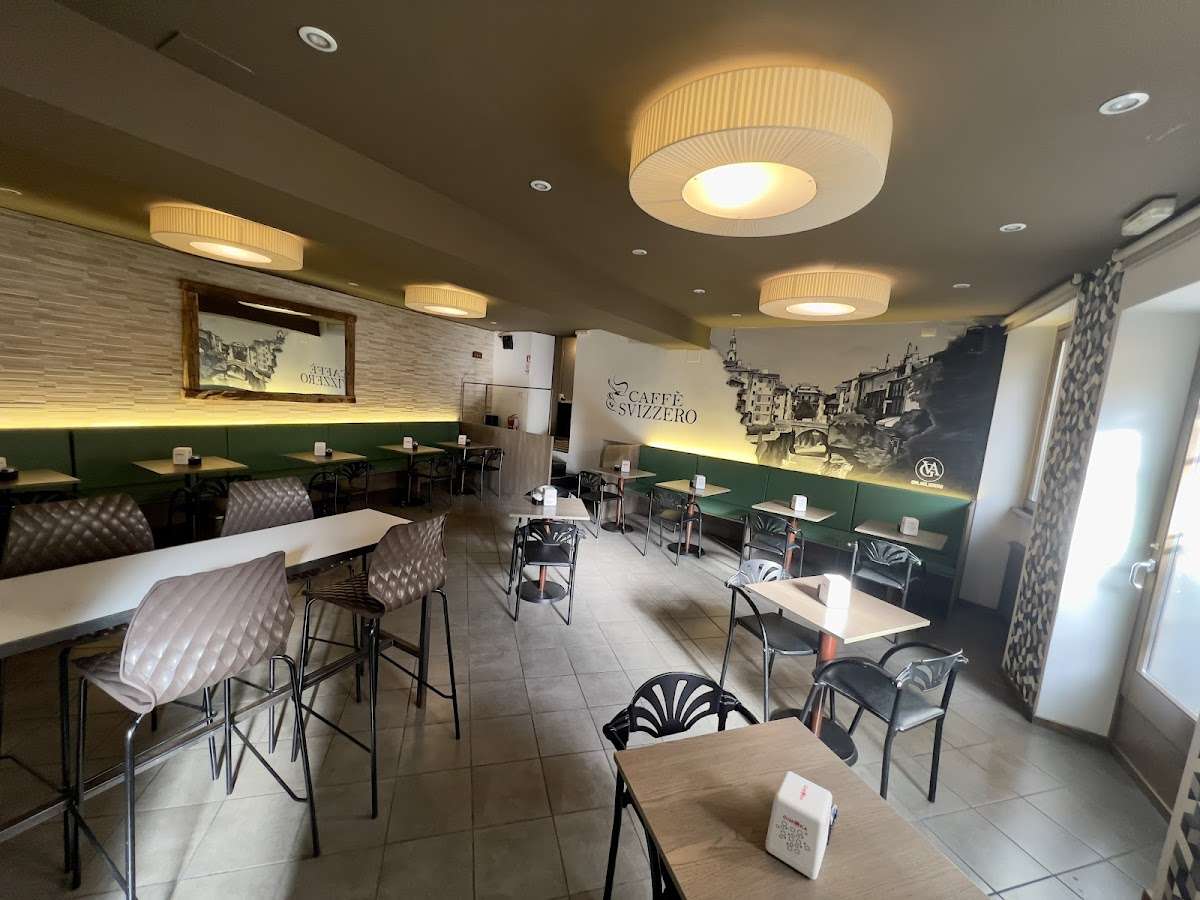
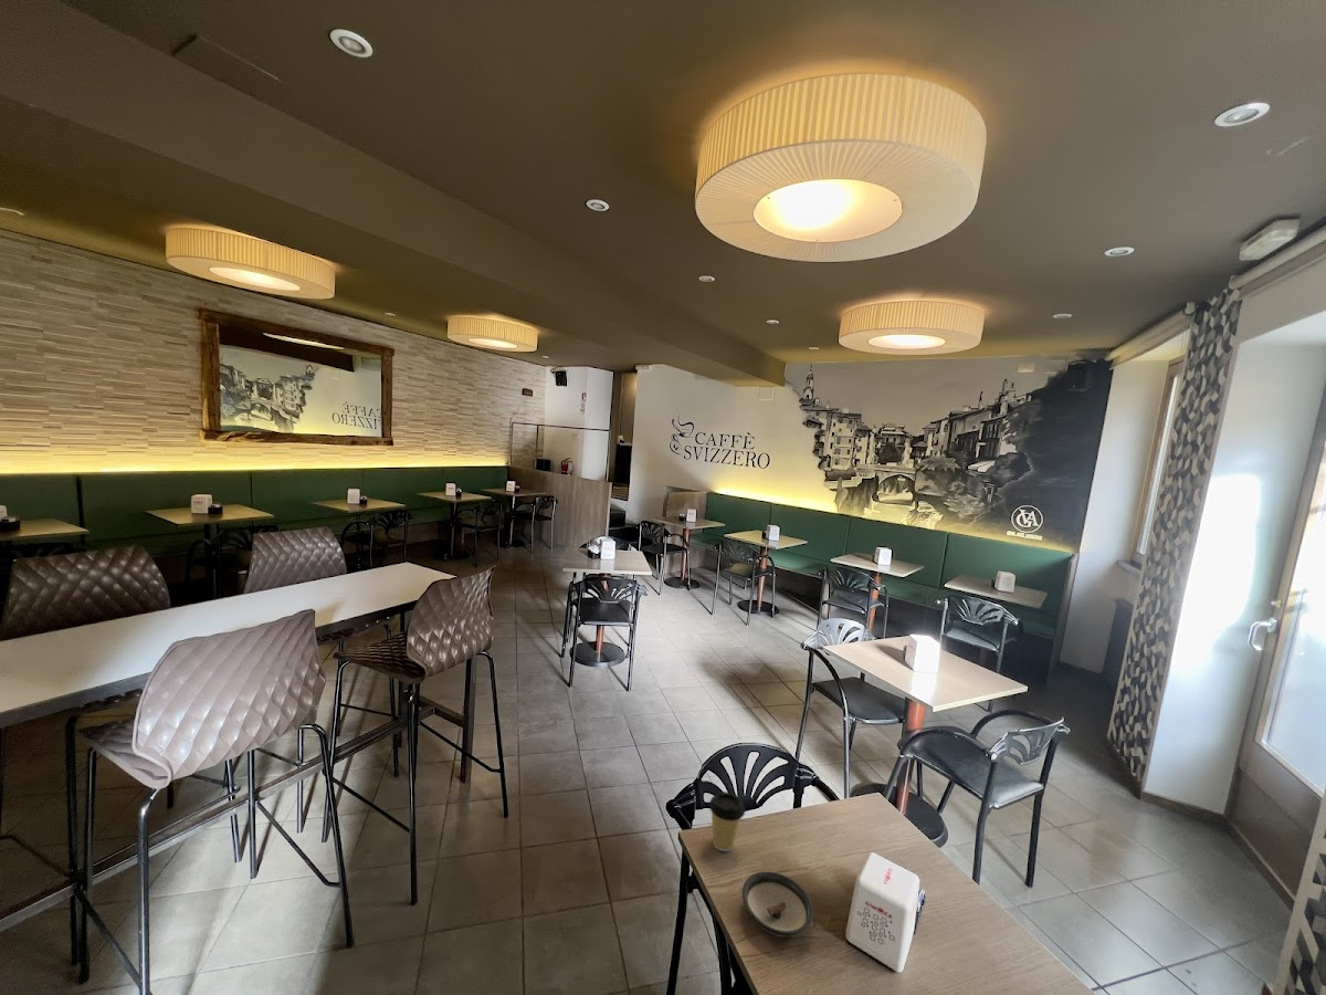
+ coffee cup [708,790,746,852]
+ saucer [741,871,814,938]
